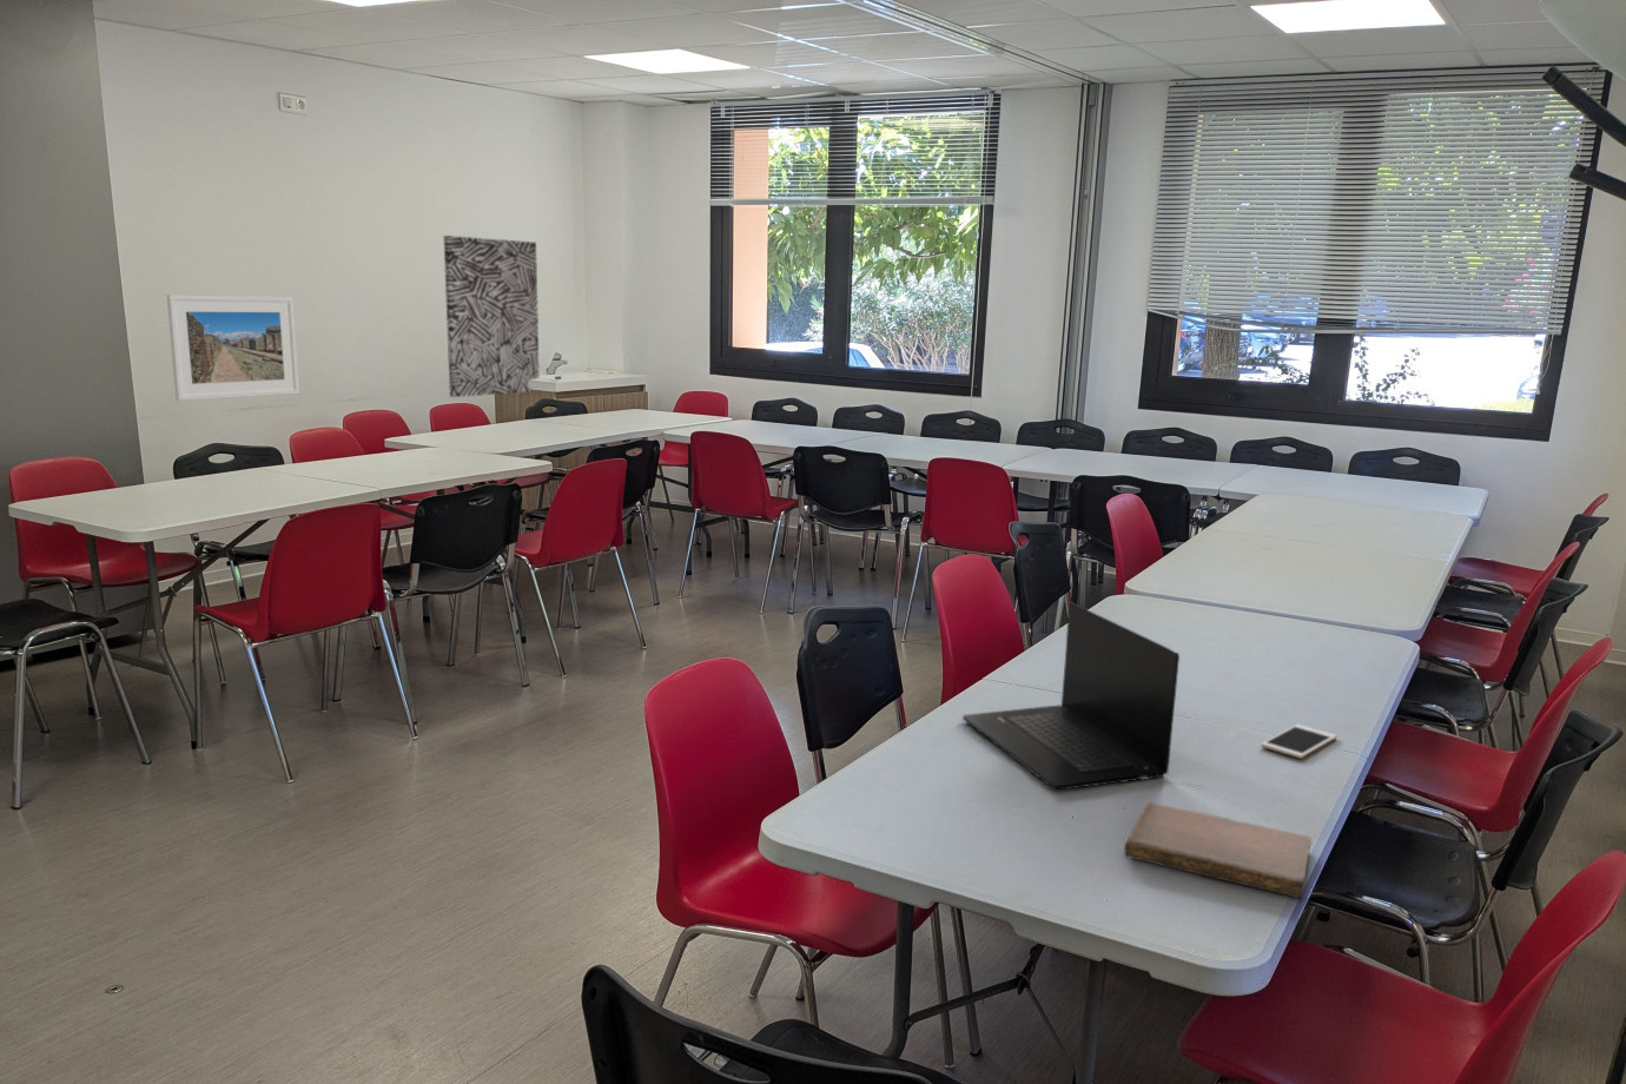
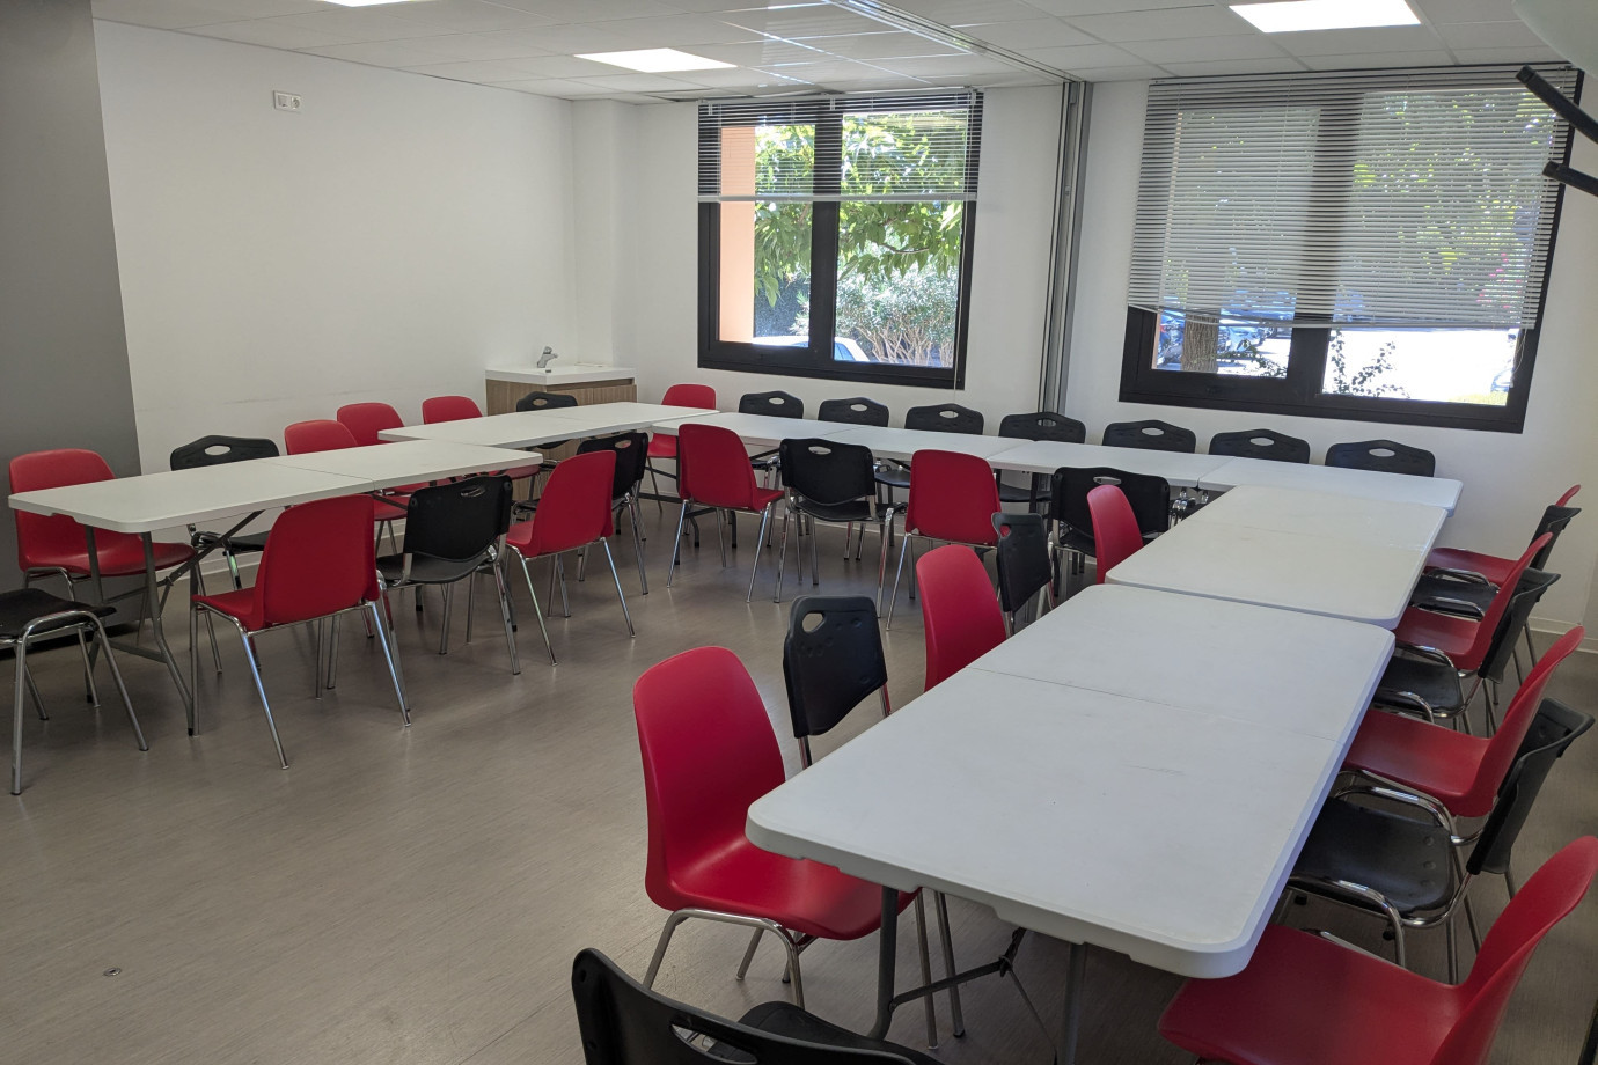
- wall art [443,235,541,398]
- notebook [1123,801,1313,899]
- cell phone [1259,723,1338,760]
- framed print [166,294,300,402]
- laptop [962,602,1181,790]
